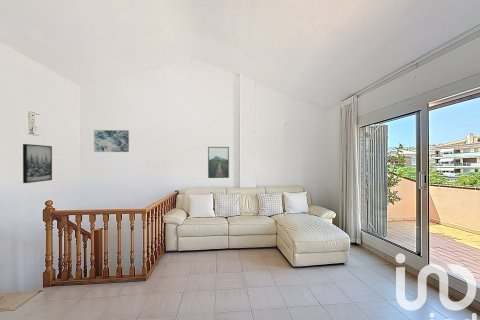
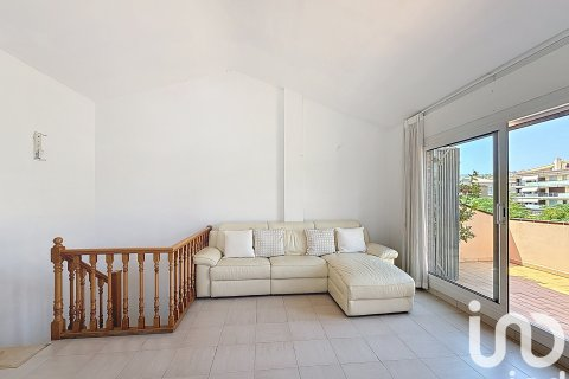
- wall art [22,143,53,184]
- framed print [207,146,230,179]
- wall art [93,129,130,153]
